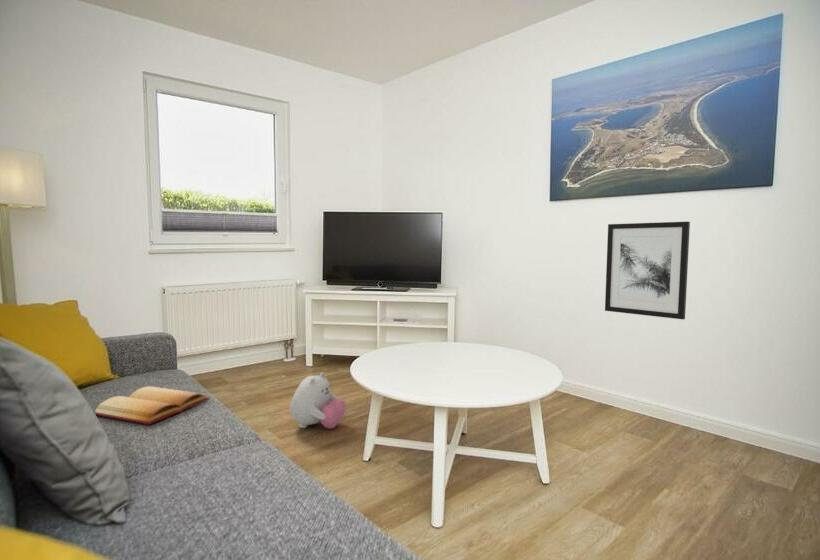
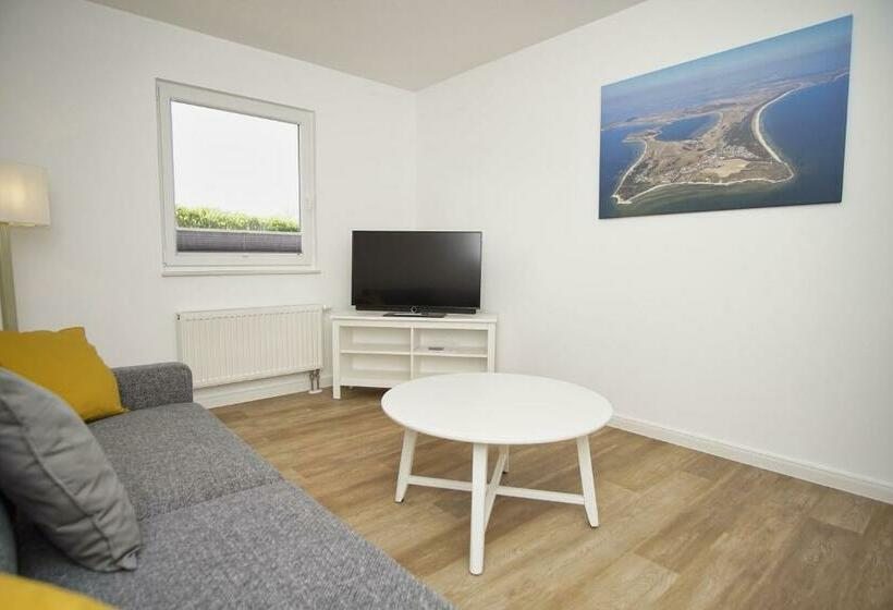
- bible [94,385,211,426]
- plush toy [289,371,347,430]
- wall art [604,221,691,320]
